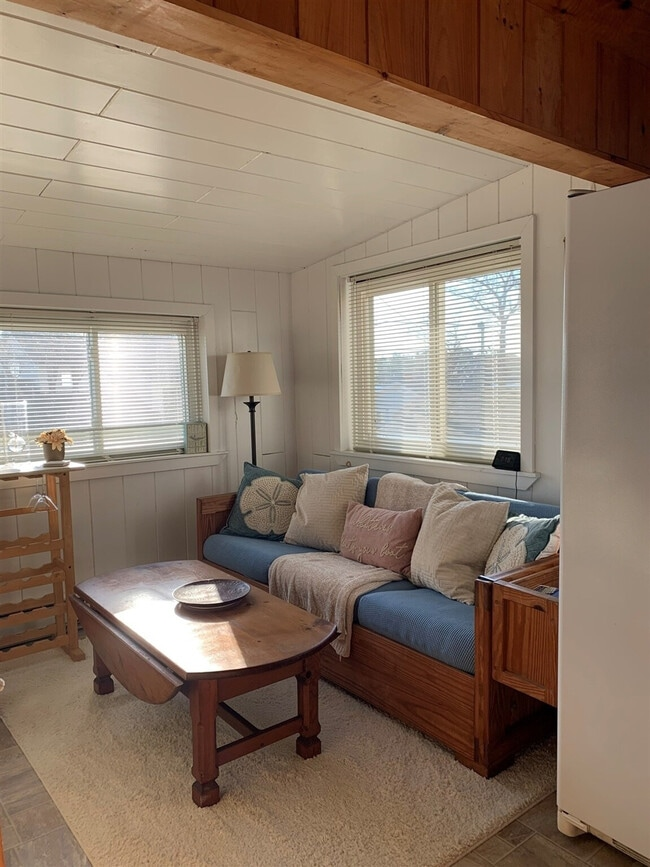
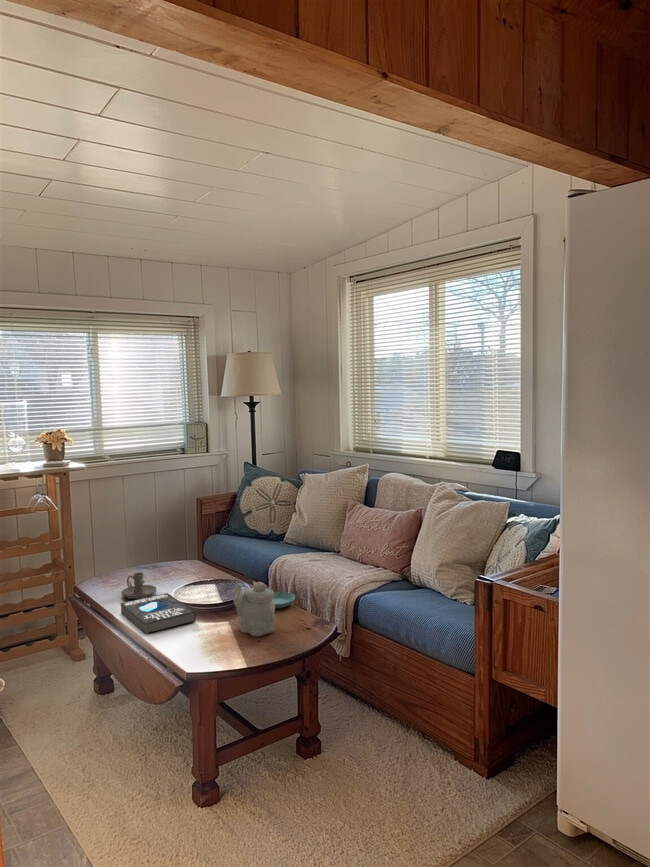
+ teapot [232,581,276,637]
+ book [119,592,197,635]
+ saucer [273,591,296,609]
+ candle holder [120,572,158,600]
